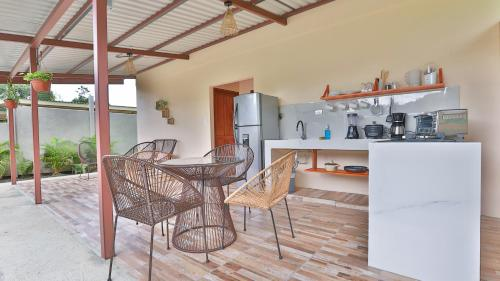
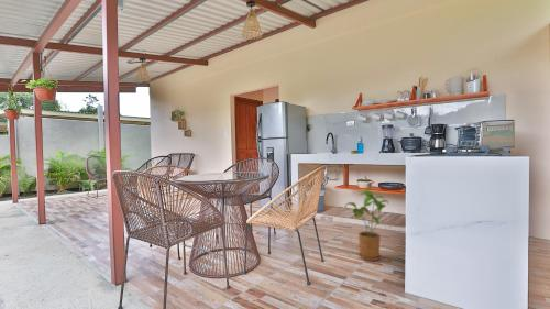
+ house plant [343,189,389,262]
